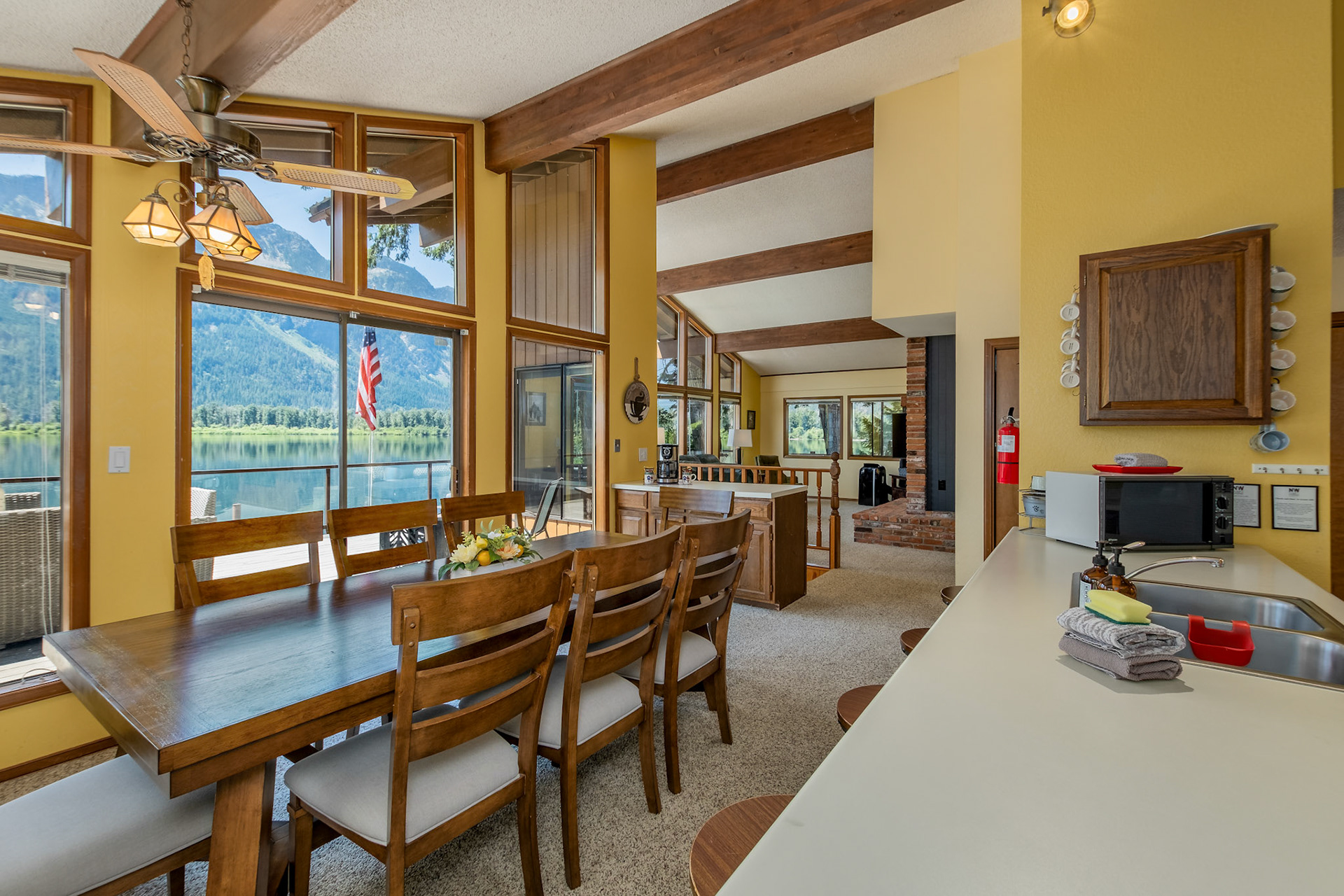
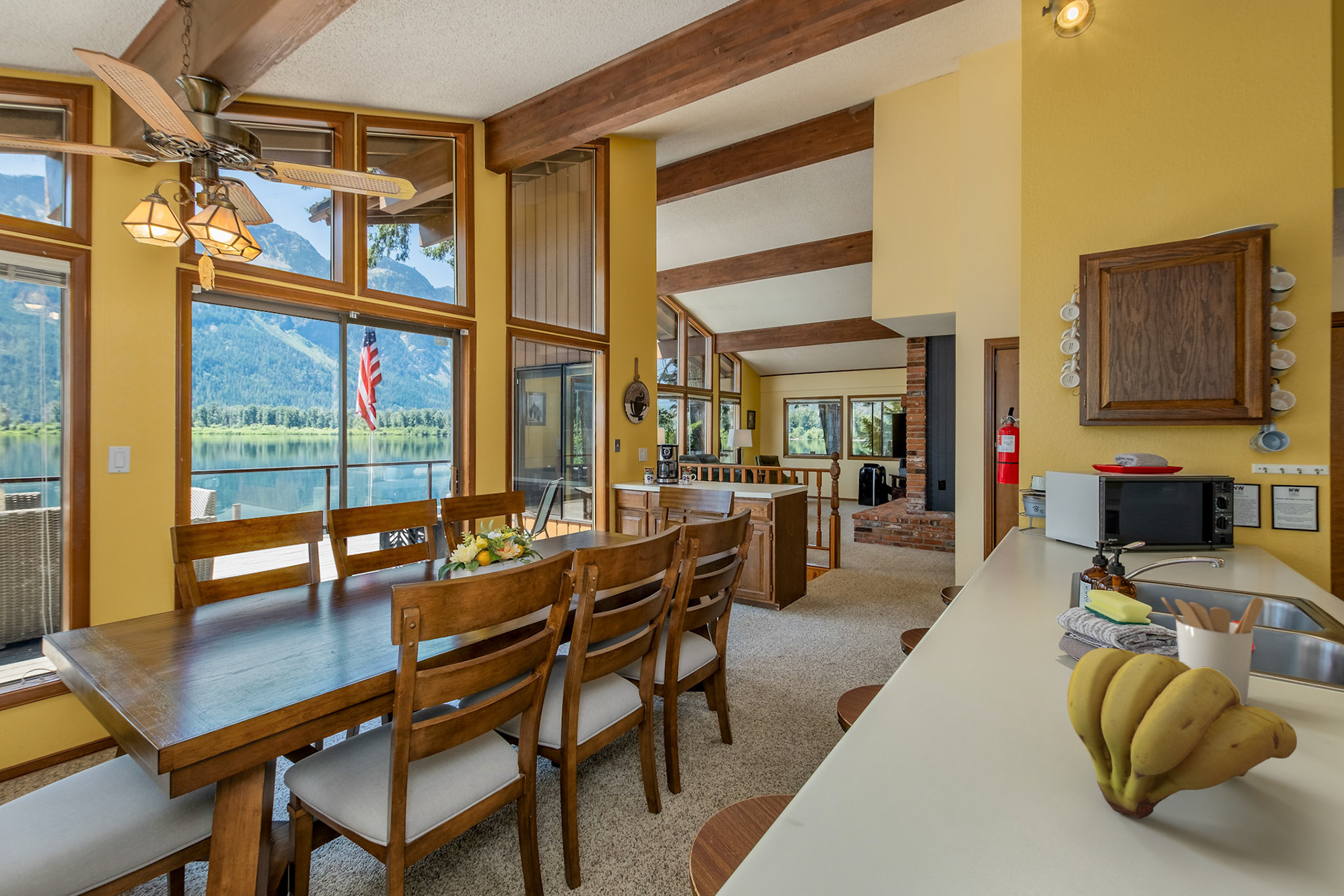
+ utensil holder [1161,596,1264,706]
+ banana bunch [1067,647,1298,820]
